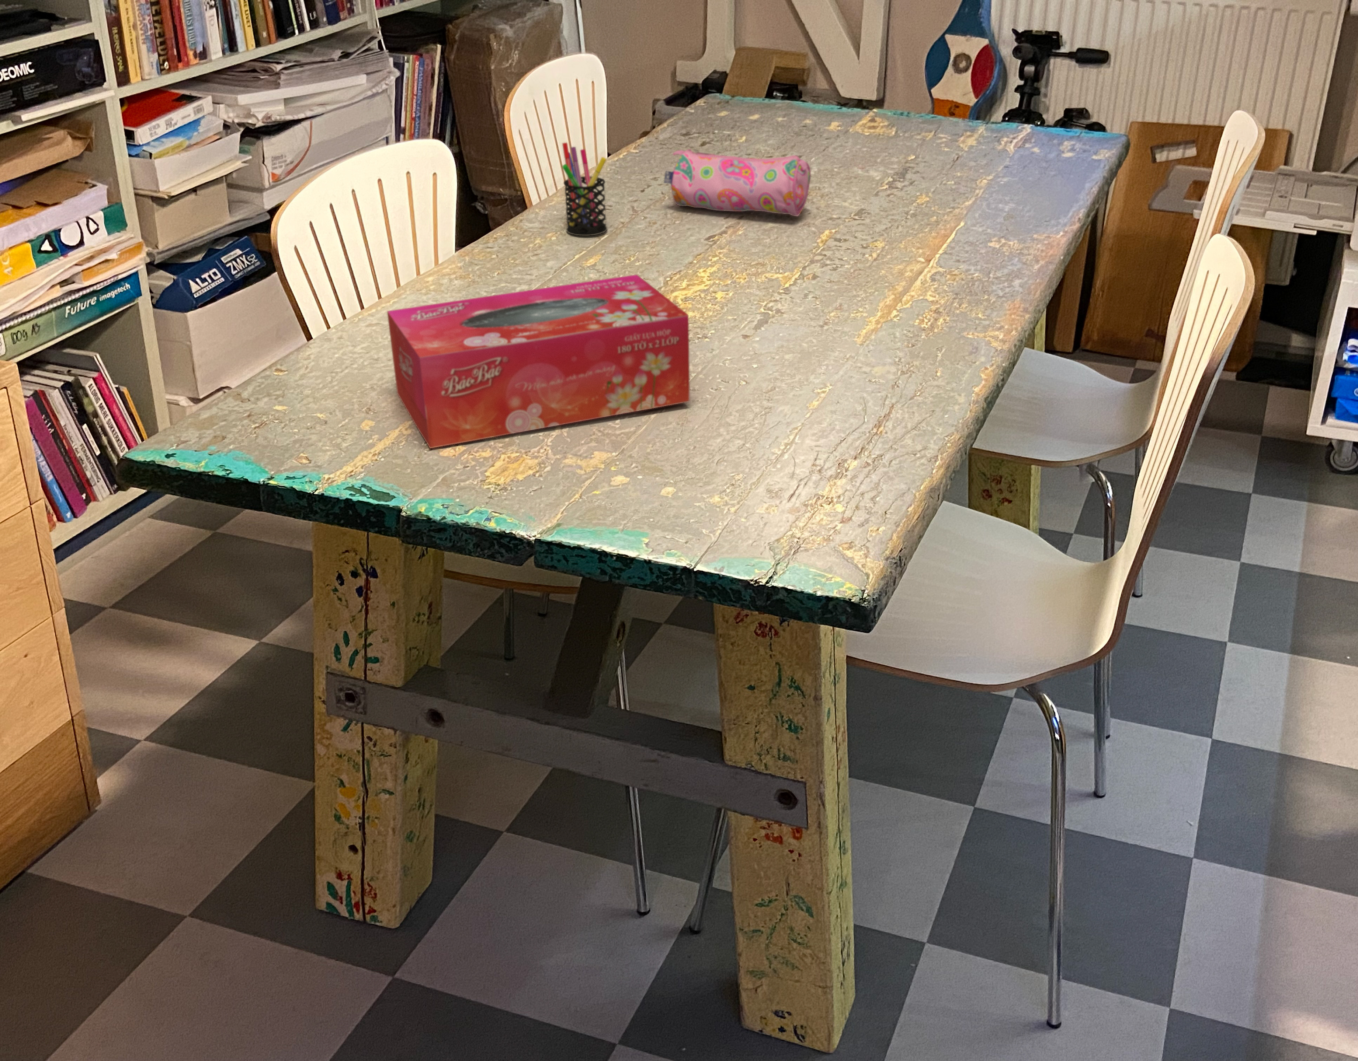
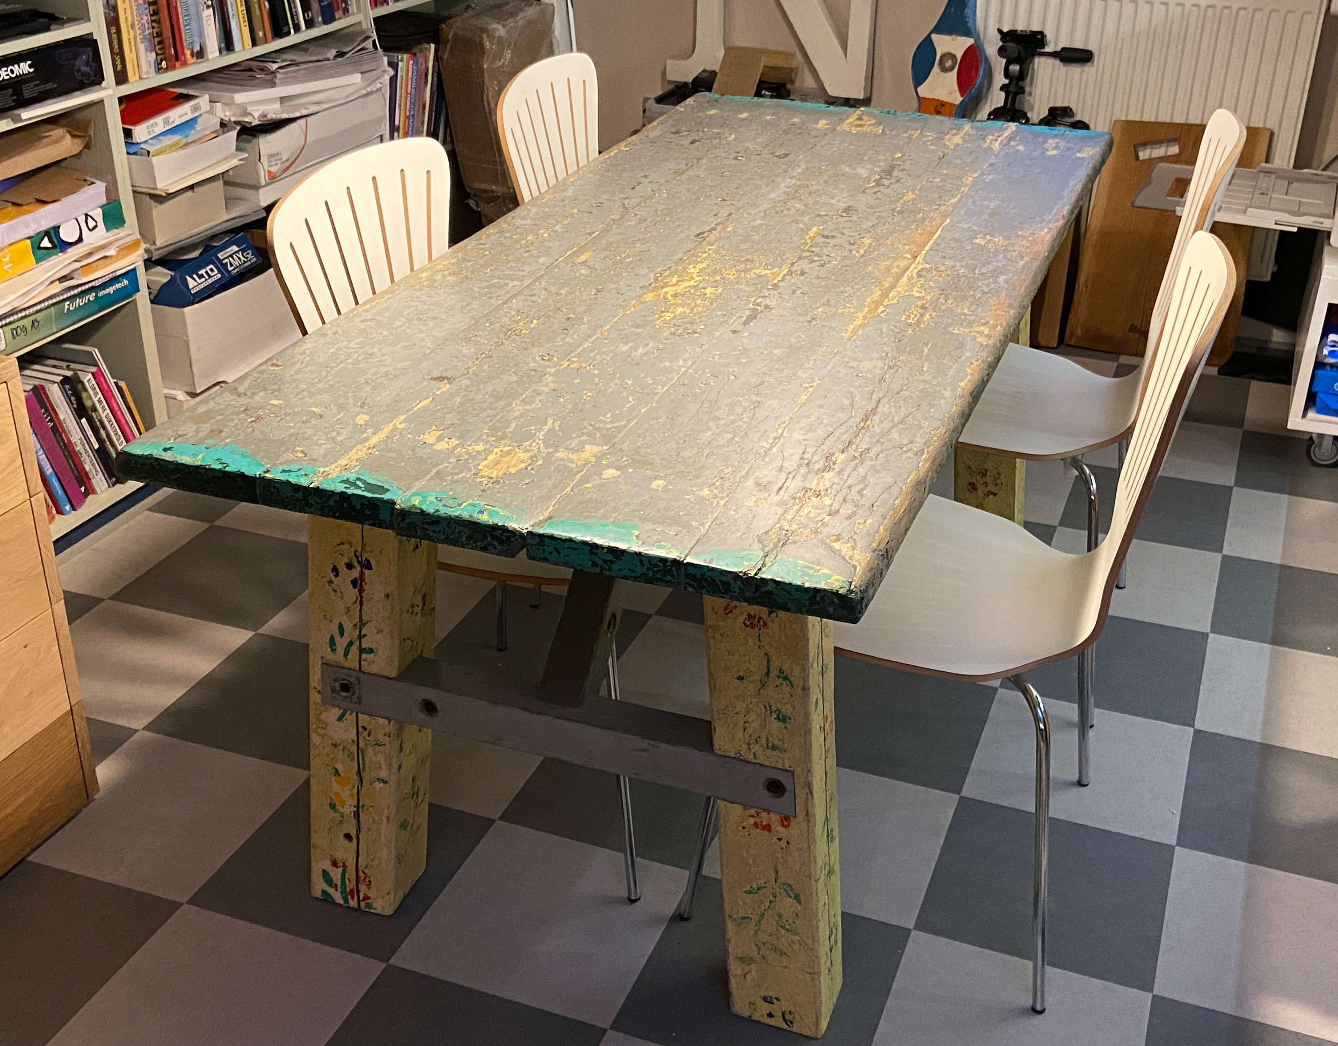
- pen holder [562,142,607,236]
- pencil case [664,148,811,217]
- tissue box [387,274,690,448]
